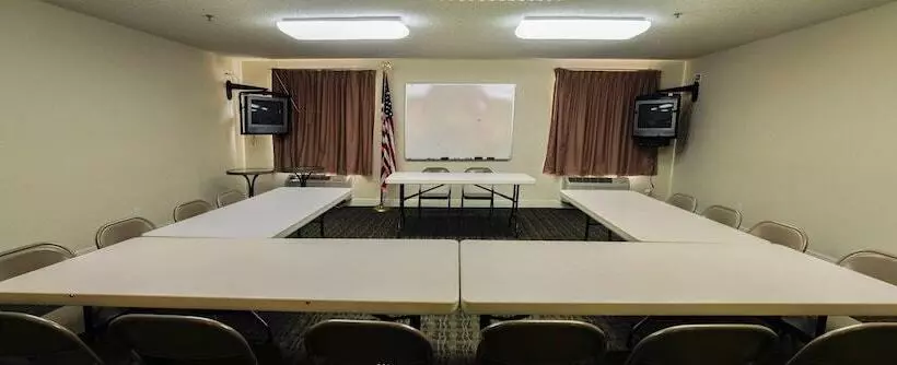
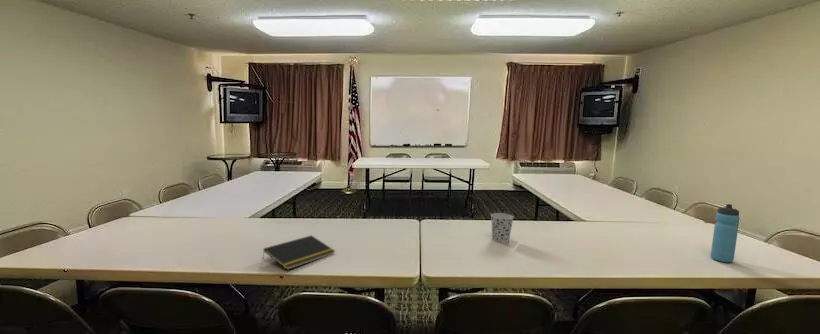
+ water bottle [710,203,741,264]
+ cup [490,212,515,244]
+ notepad [261,234,336,271]
